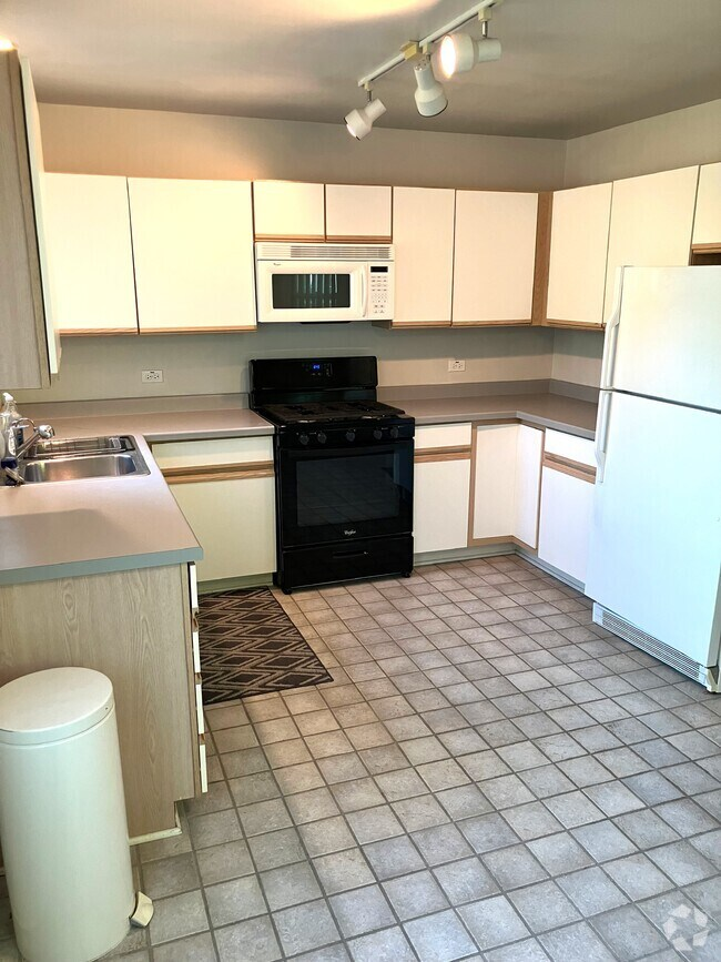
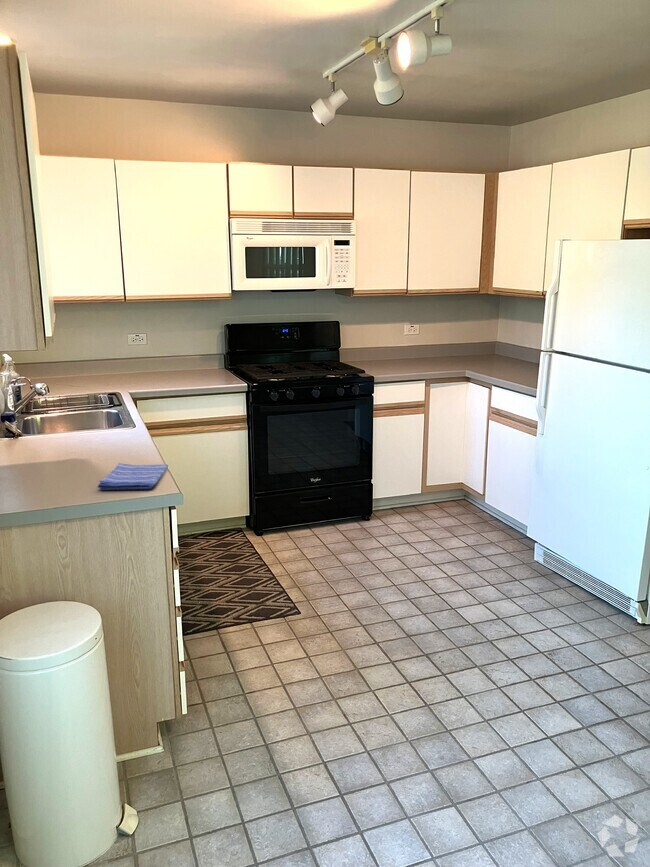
+ dish towel [96,462,169,491]
